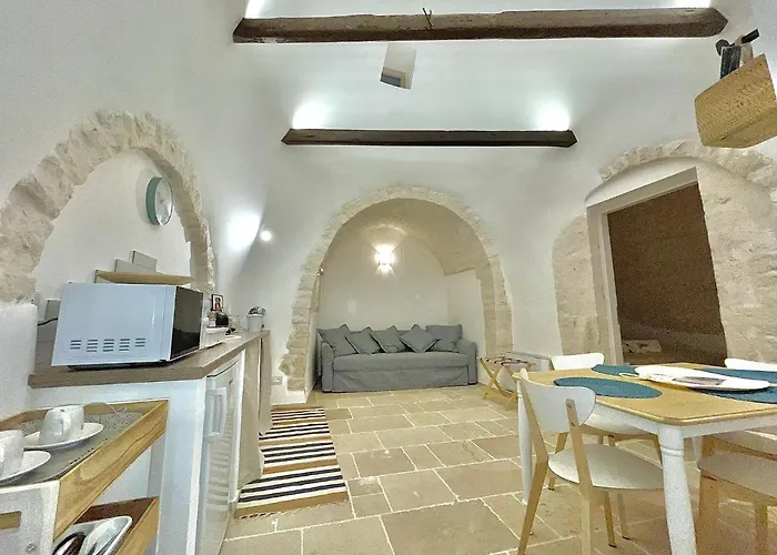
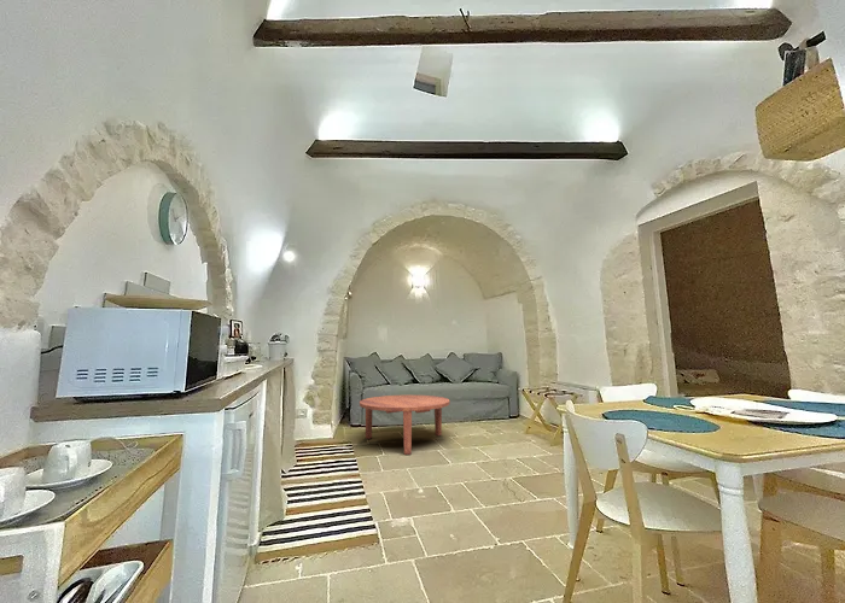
+ coffee table [359,394,451,456]
